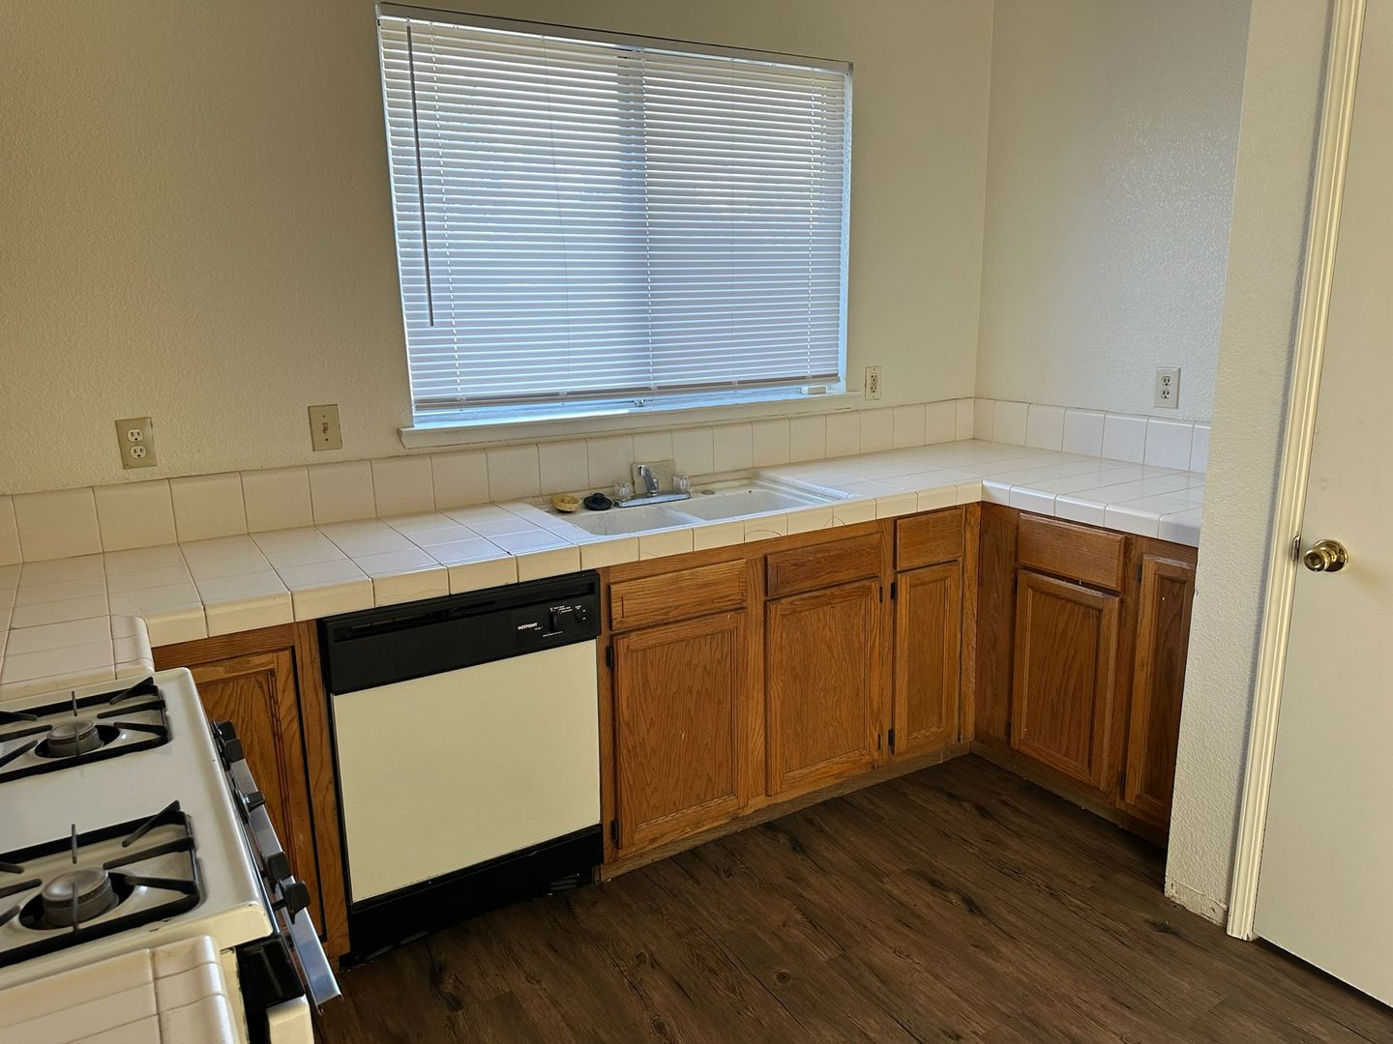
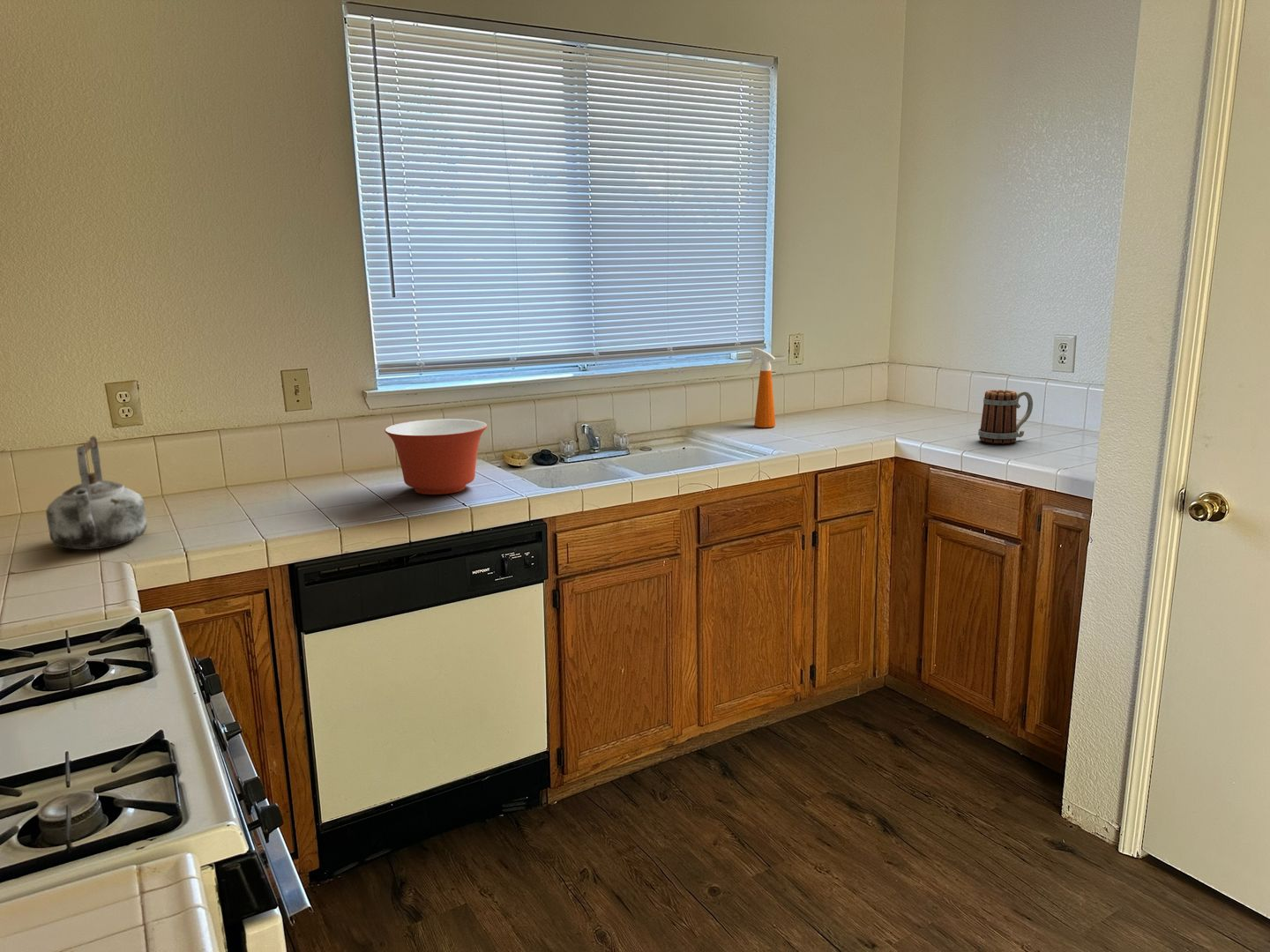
+ mixing bowl [384,419,488,495]
+ spray bottle [744,346,776,428]
+ kettle [45,435,148,551]
+ mug [977,389,1034,444]
